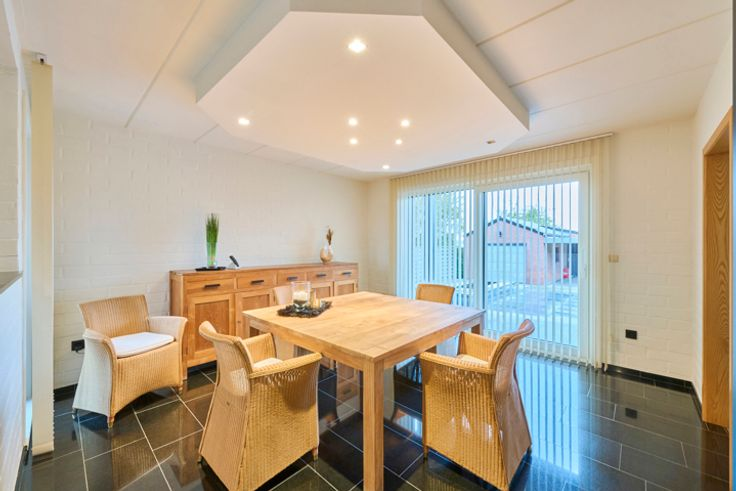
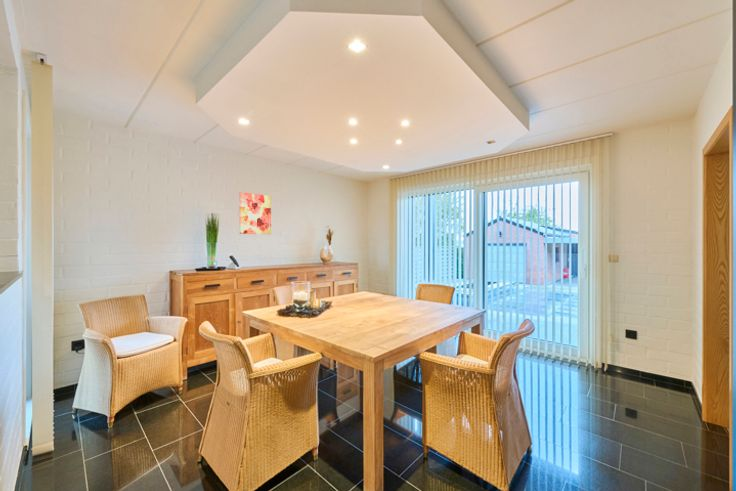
+ wall art [239,191,272,235]
